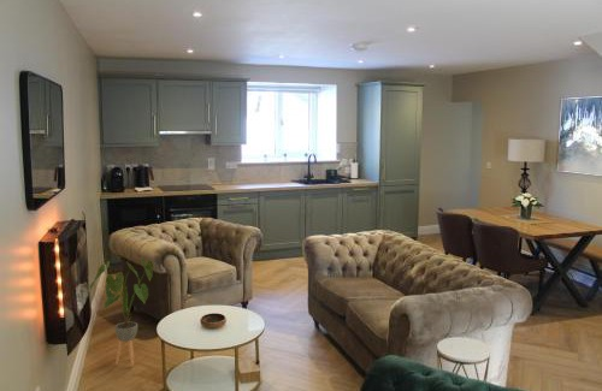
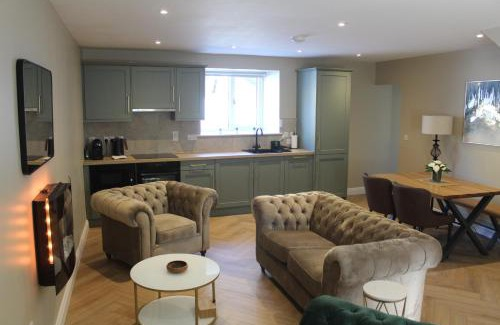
- house plant [88,256,154,368]
